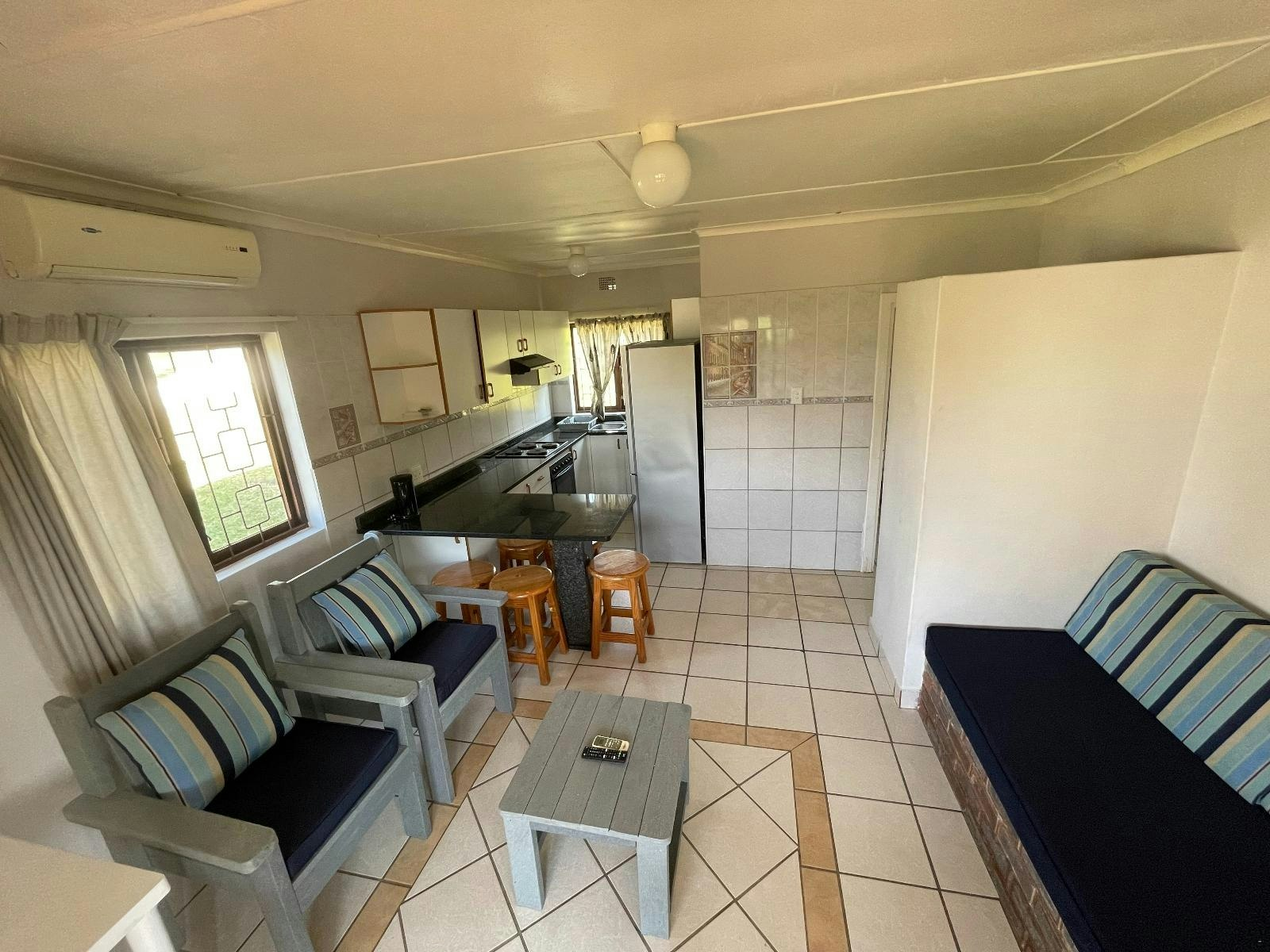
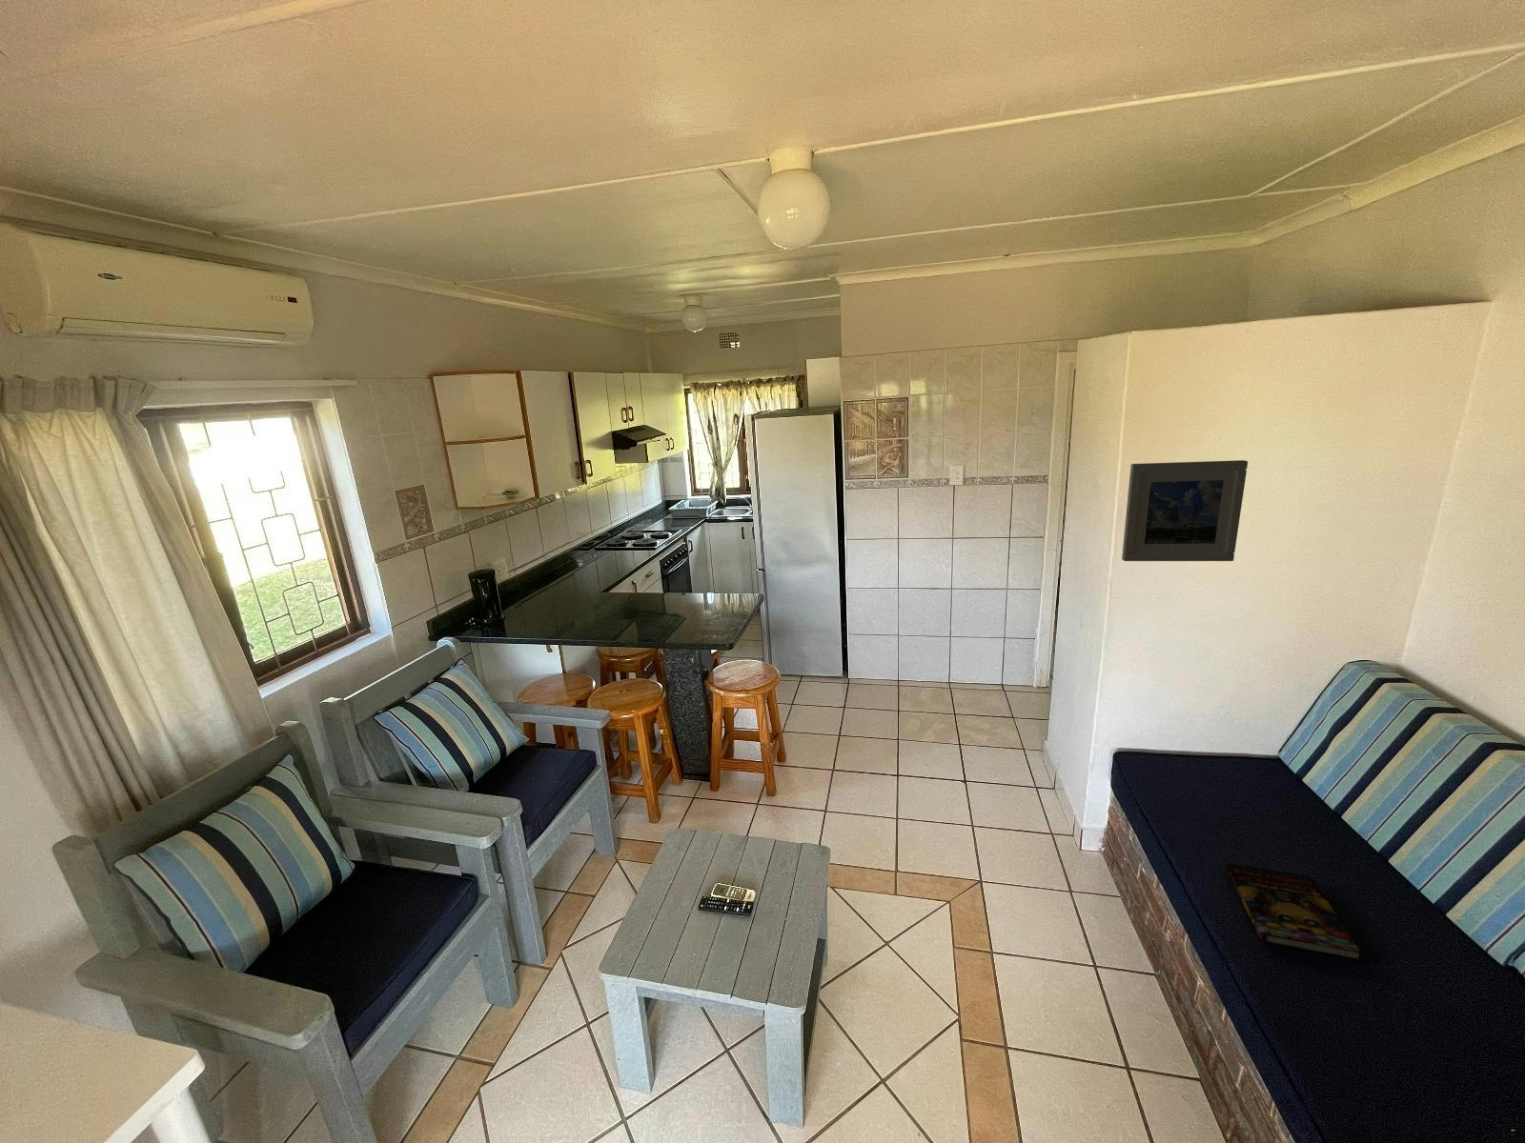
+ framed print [1120,459,1249,562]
+ book [1225,863,1362,961]
